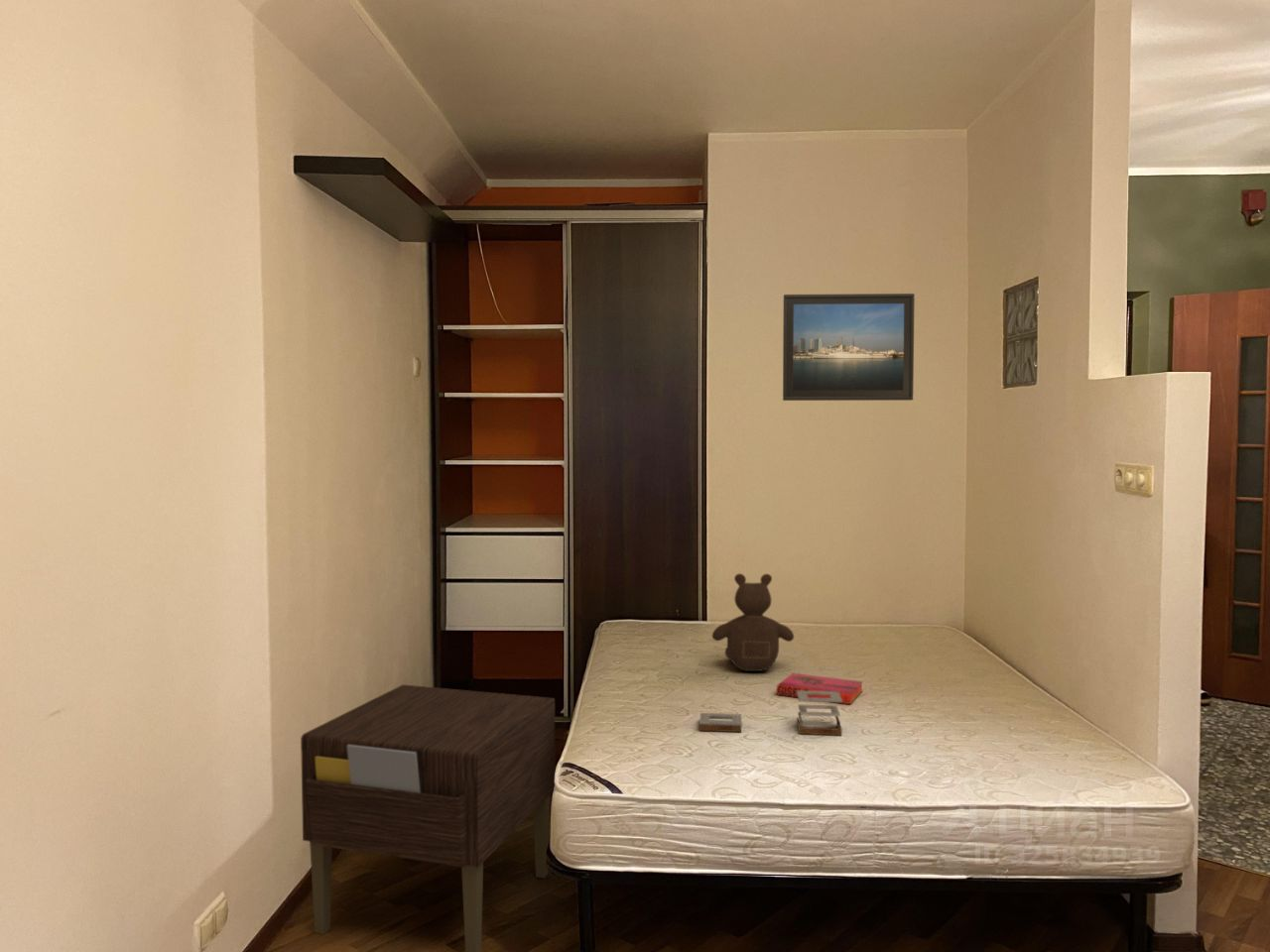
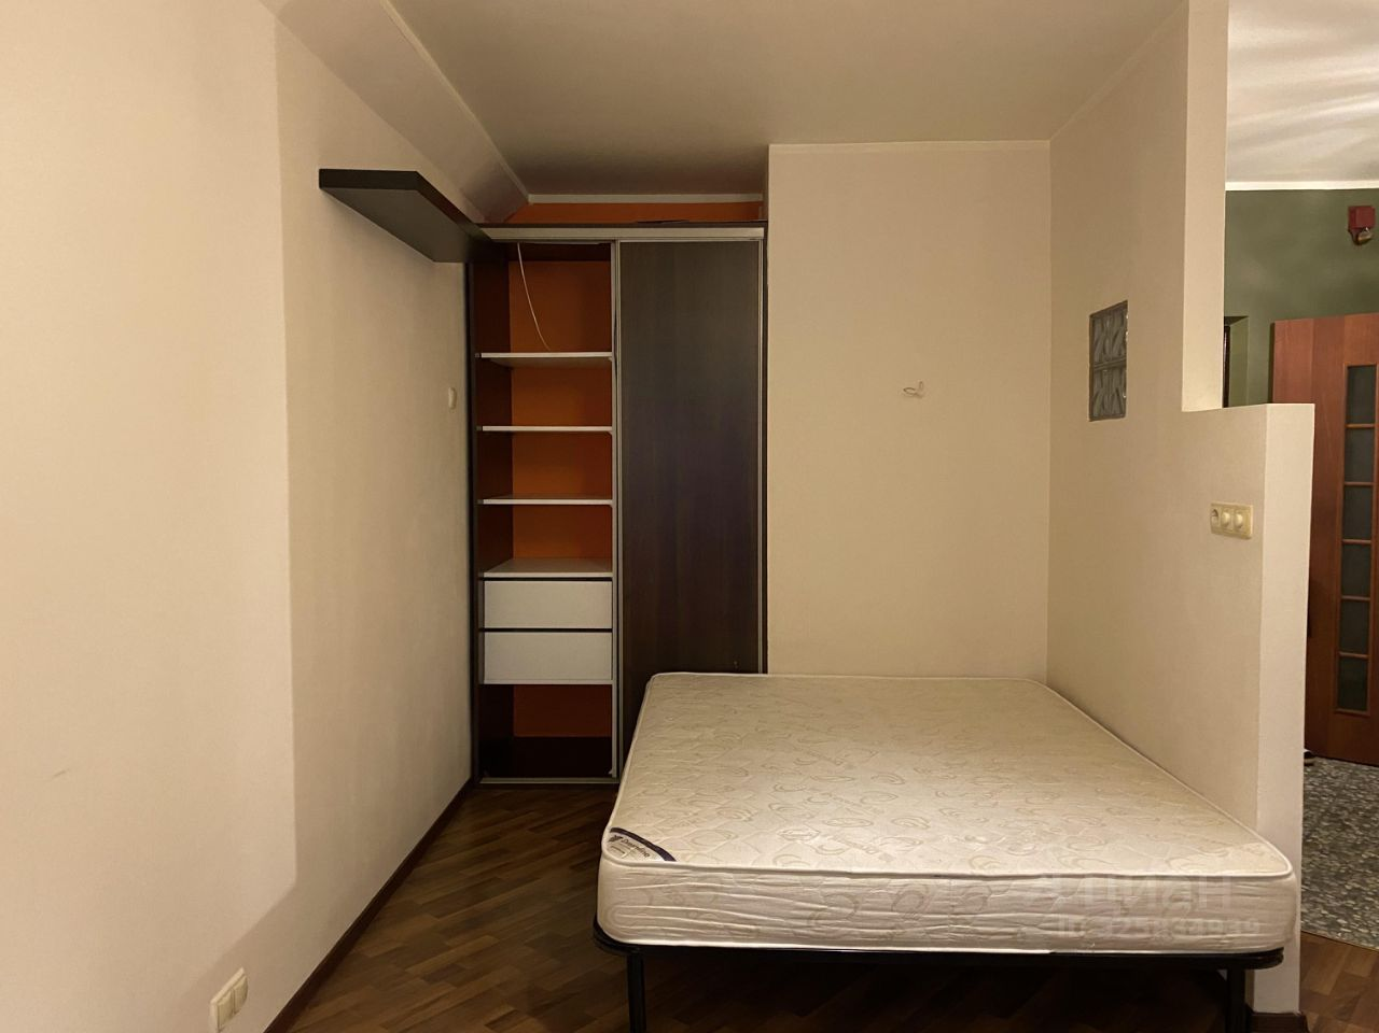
- hardback book [776,672,864,705]
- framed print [782,293,916,402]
- tray [699,690,842,736]
- nightstand [300,684,557,952]
- teddy bear [711,572,795,672]
